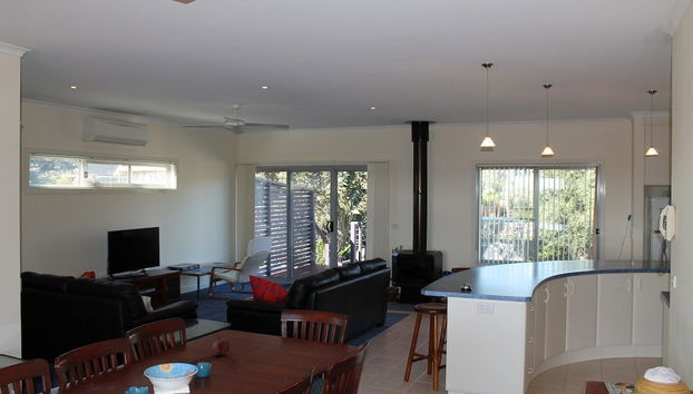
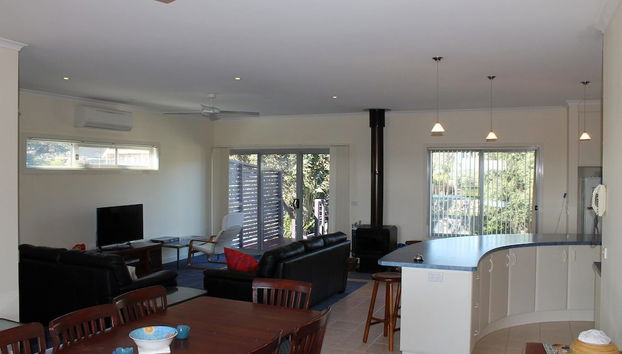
- fruit [212,335,232,356]
